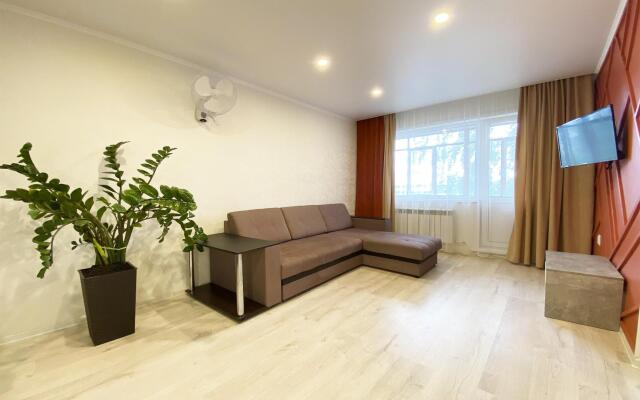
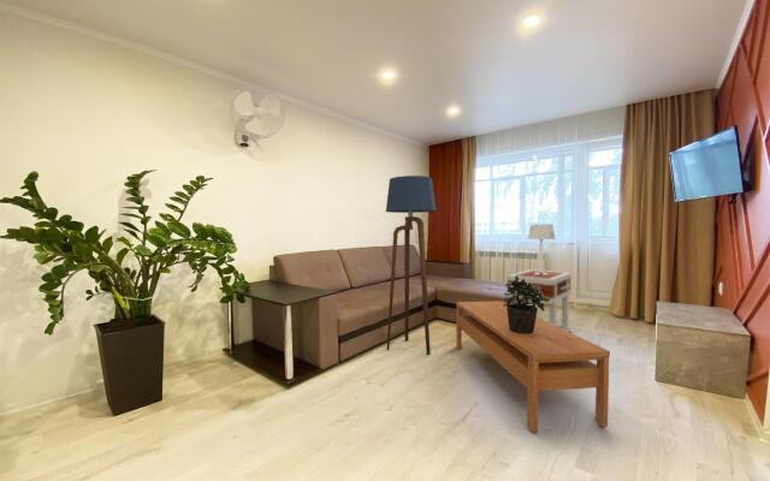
+ table lamp [527,222,556,274]
+ side table [505,268,573,333]
+ floor lamp [385,174,437,356]
+ potted plant [503,275,550,334]
+ coffee table [455,299,611,434]
